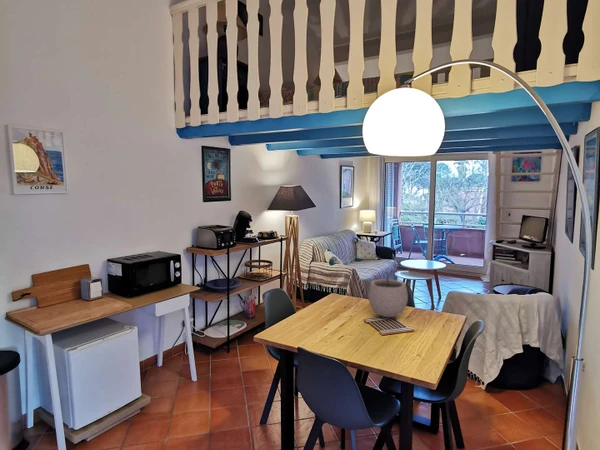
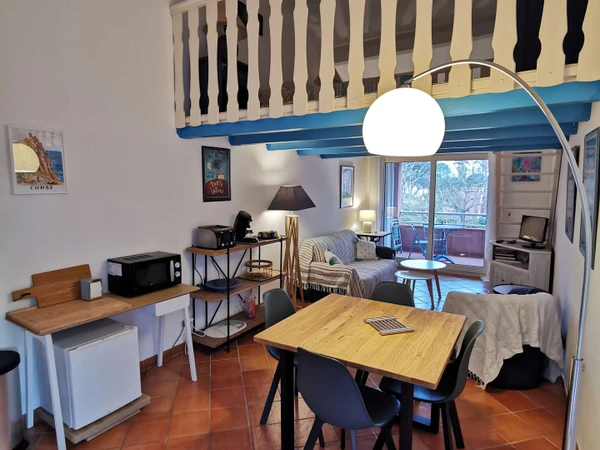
- plant pot [367,269,409,318]
